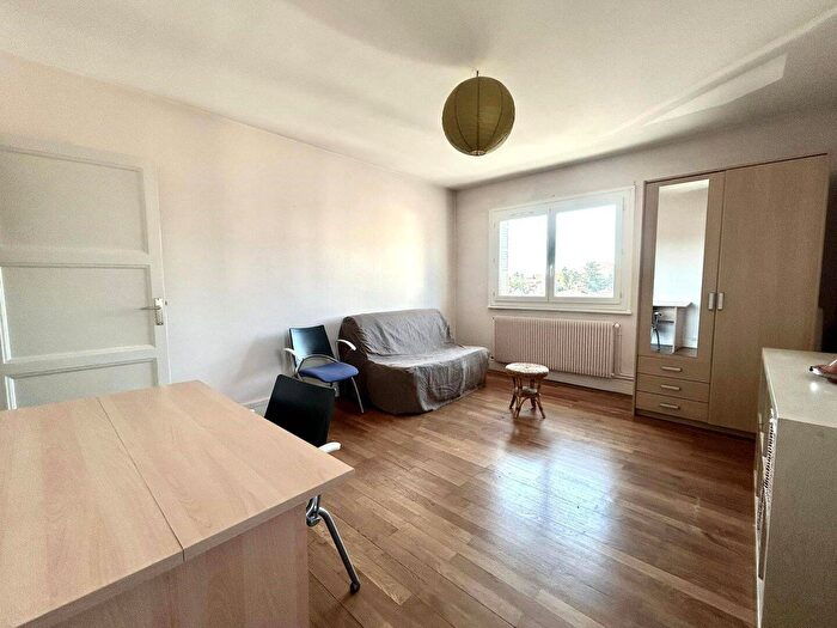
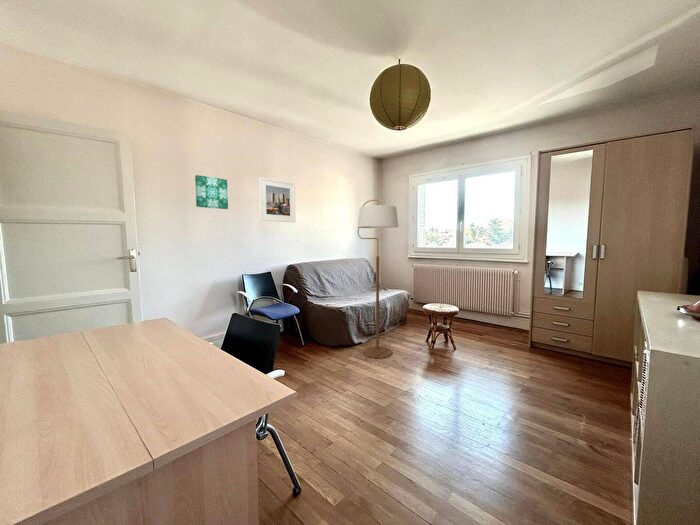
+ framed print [258,176,297,223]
+ floor lamp [357,198,399,359]
+ wall art [194,174,229,210]
